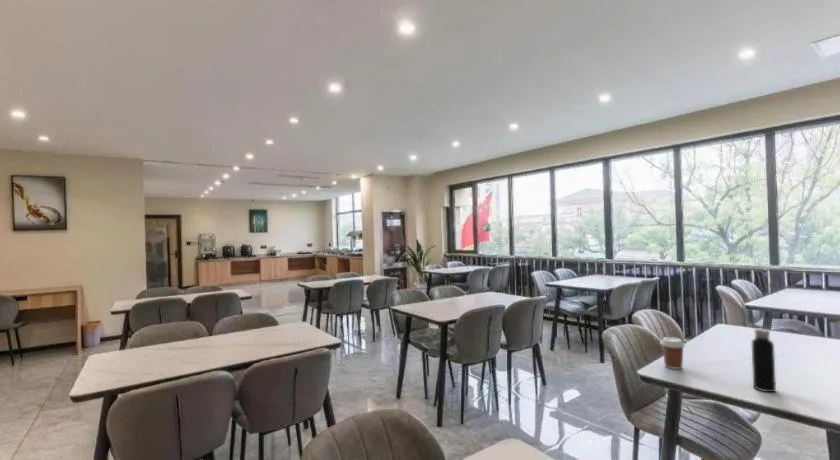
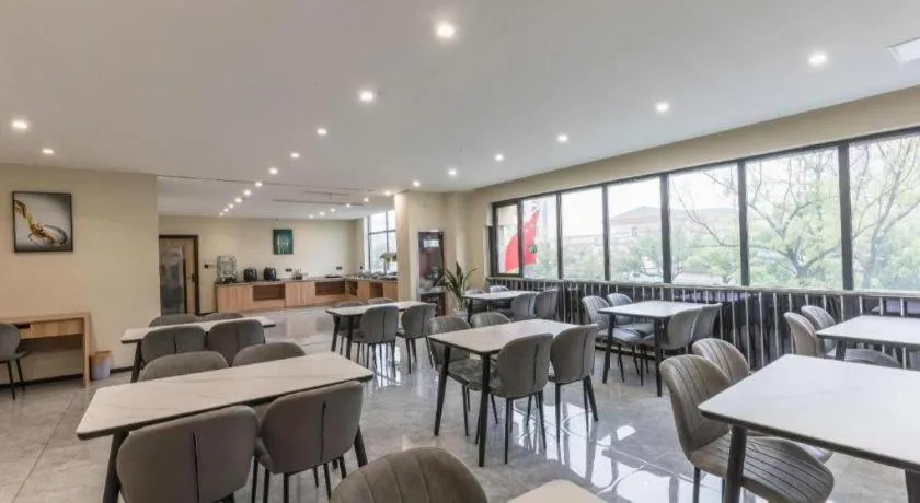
- water bottle [751,323,777,393]
- coffee cup [659,336,686,370]
